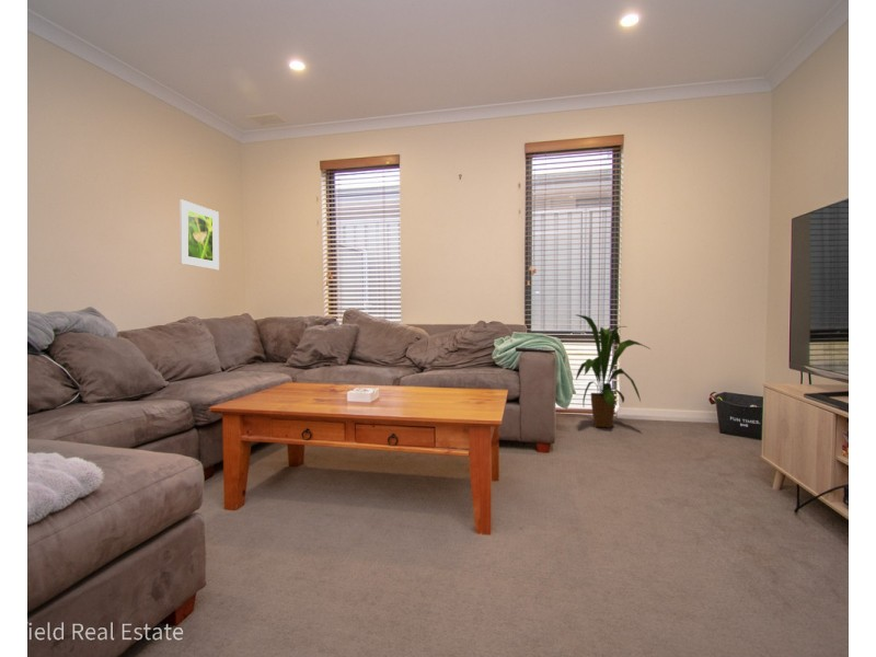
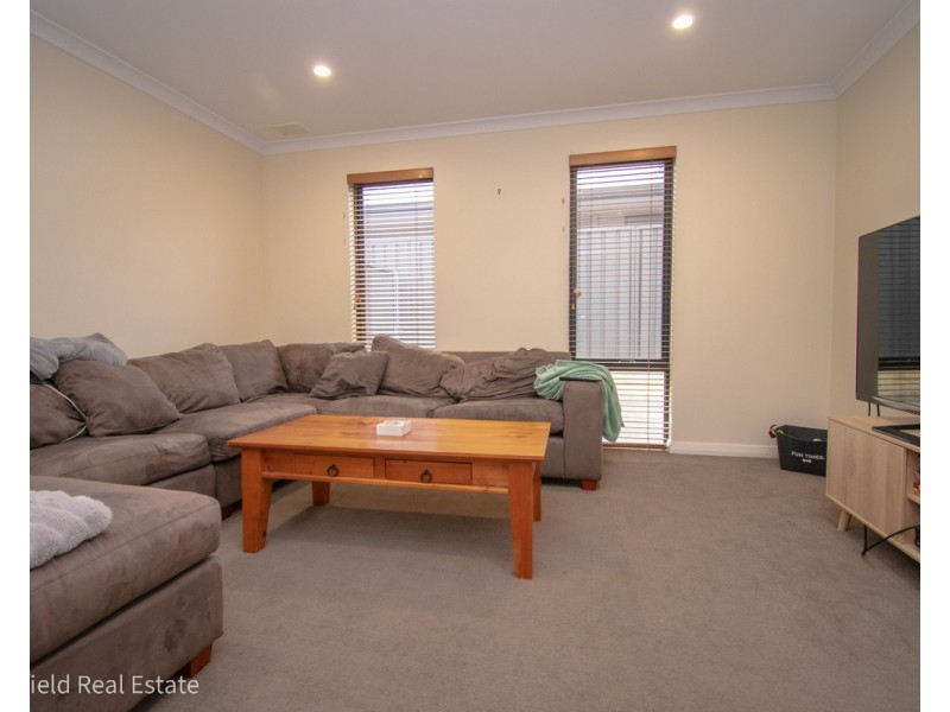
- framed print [178,198,220,270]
- house plant [575,314,652,429]
